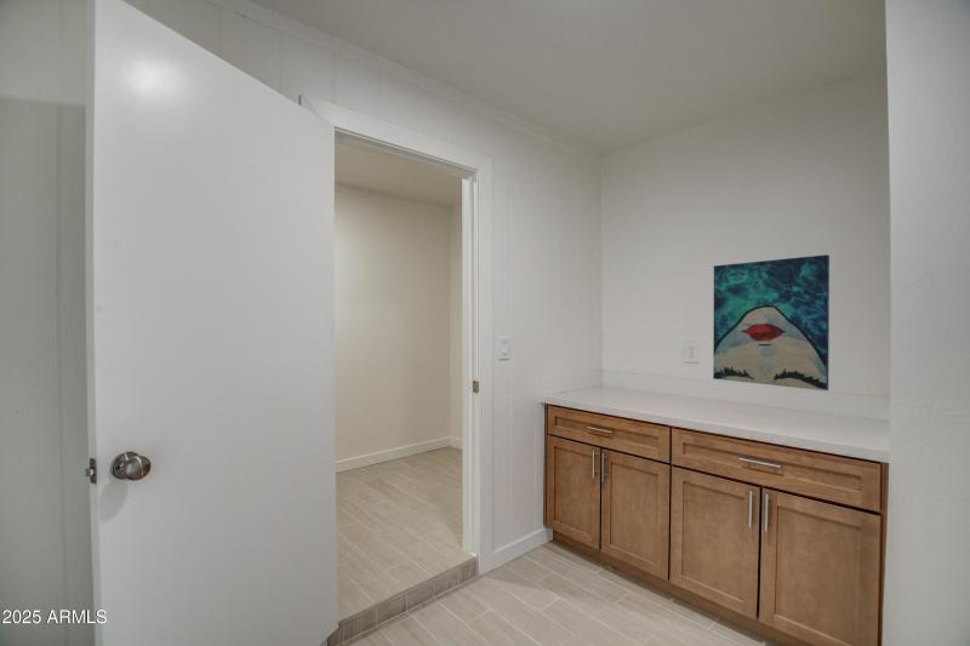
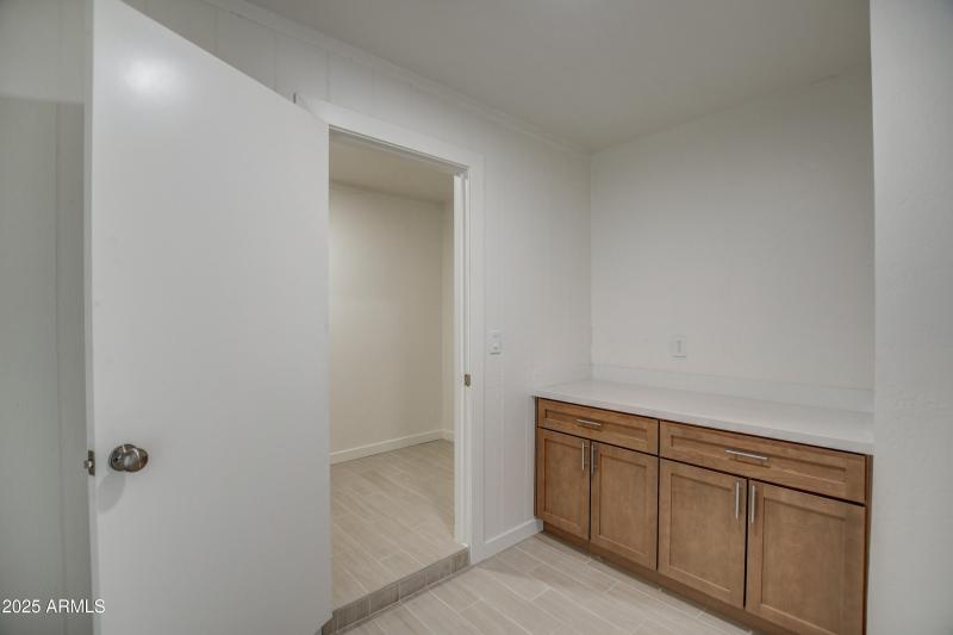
- wall art [712,253,831,391]
